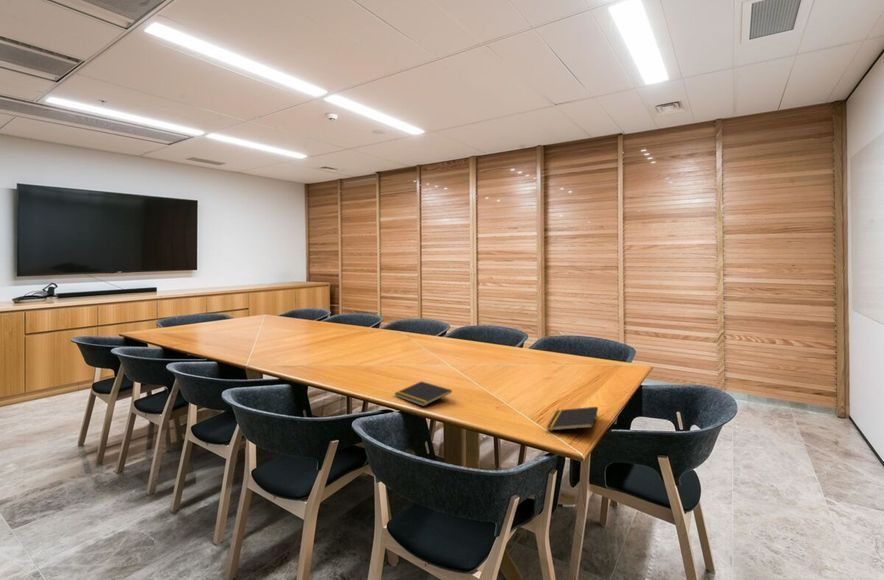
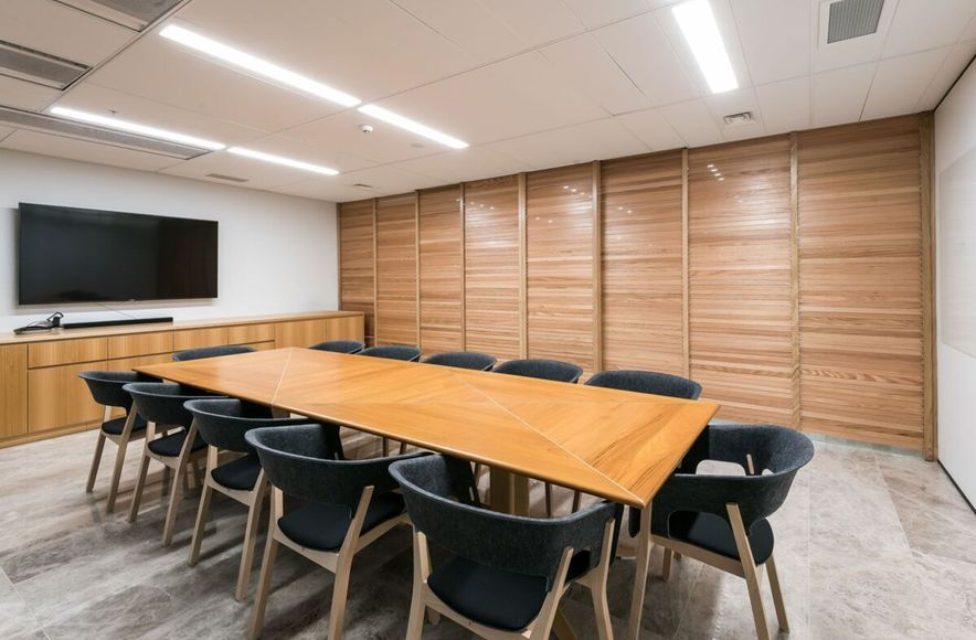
- notepad [393,380,453,407]
- notepad [546,406,599,431]
